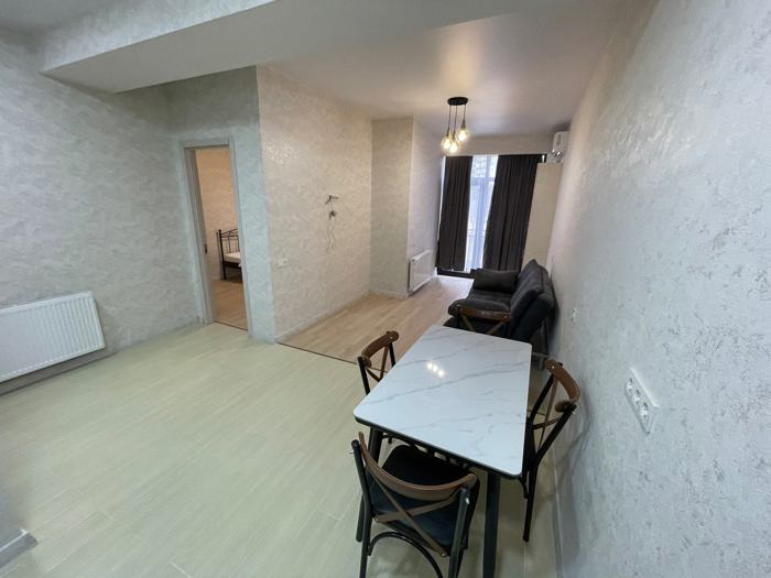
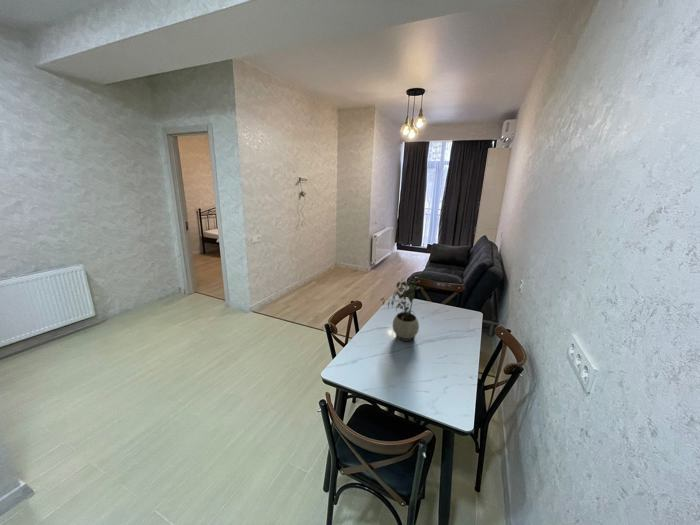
+ potted plant [380,276,421,342]
